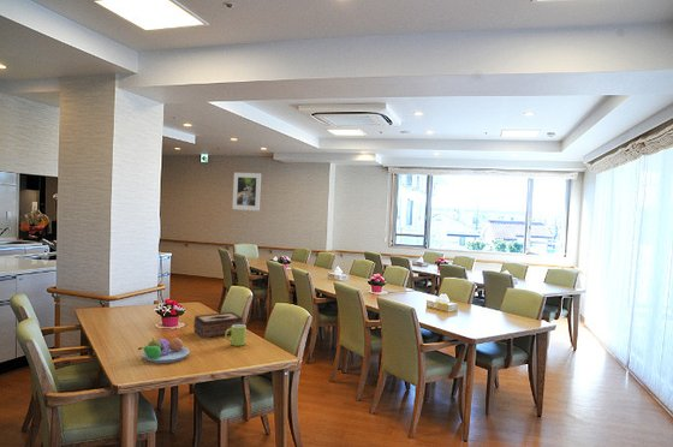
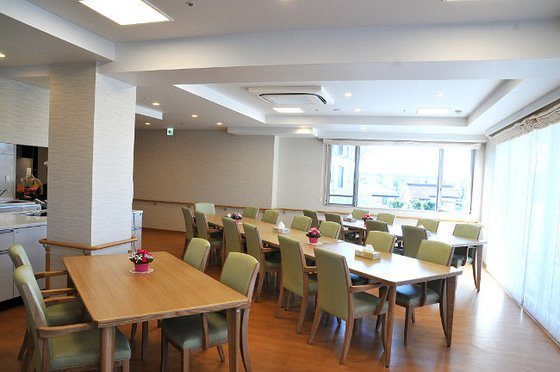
- fruit bowl [137,336,191,364]
- tissue box [192,311,244,340]
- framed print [232,172,262,211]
- mug [224,323,248,347]
